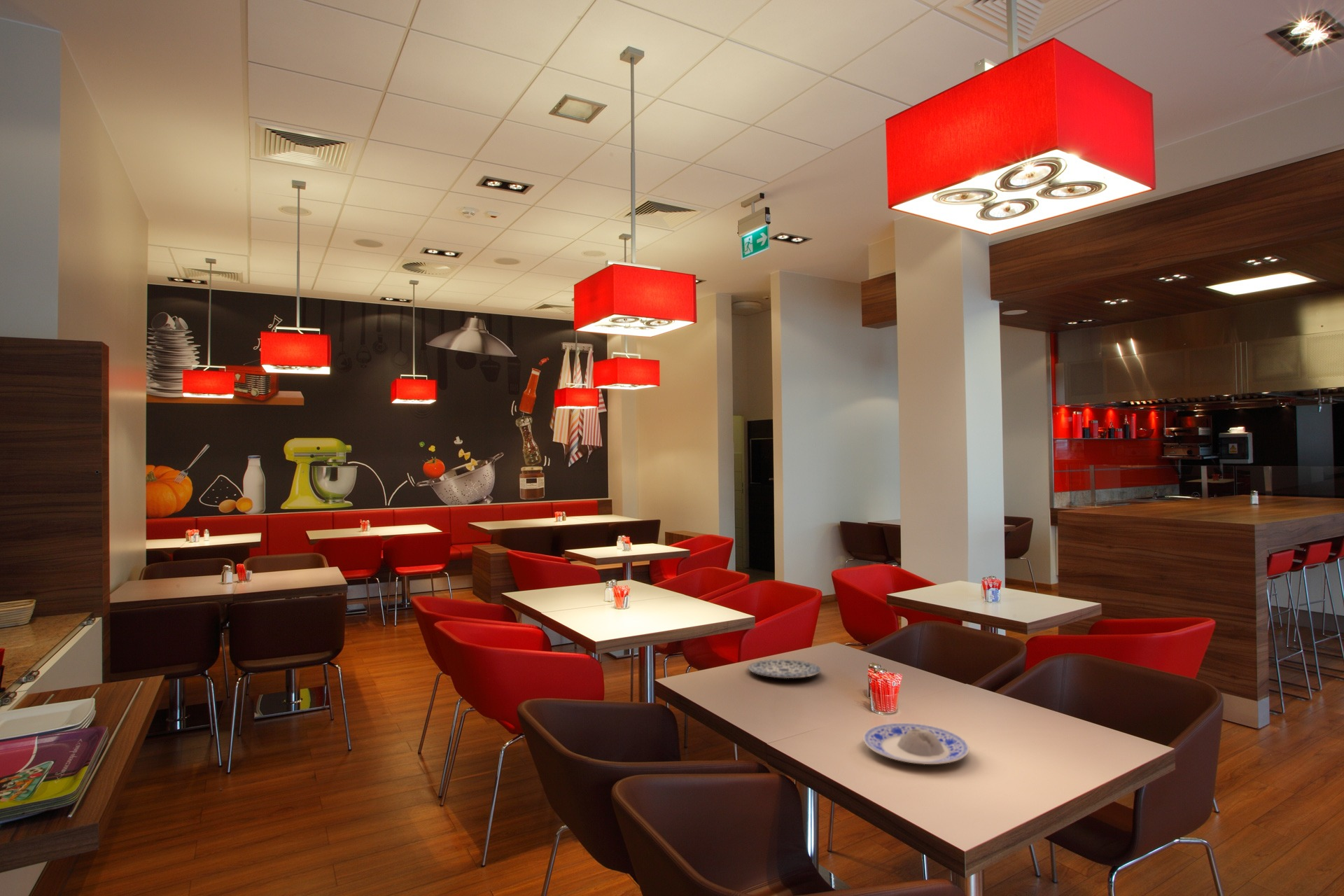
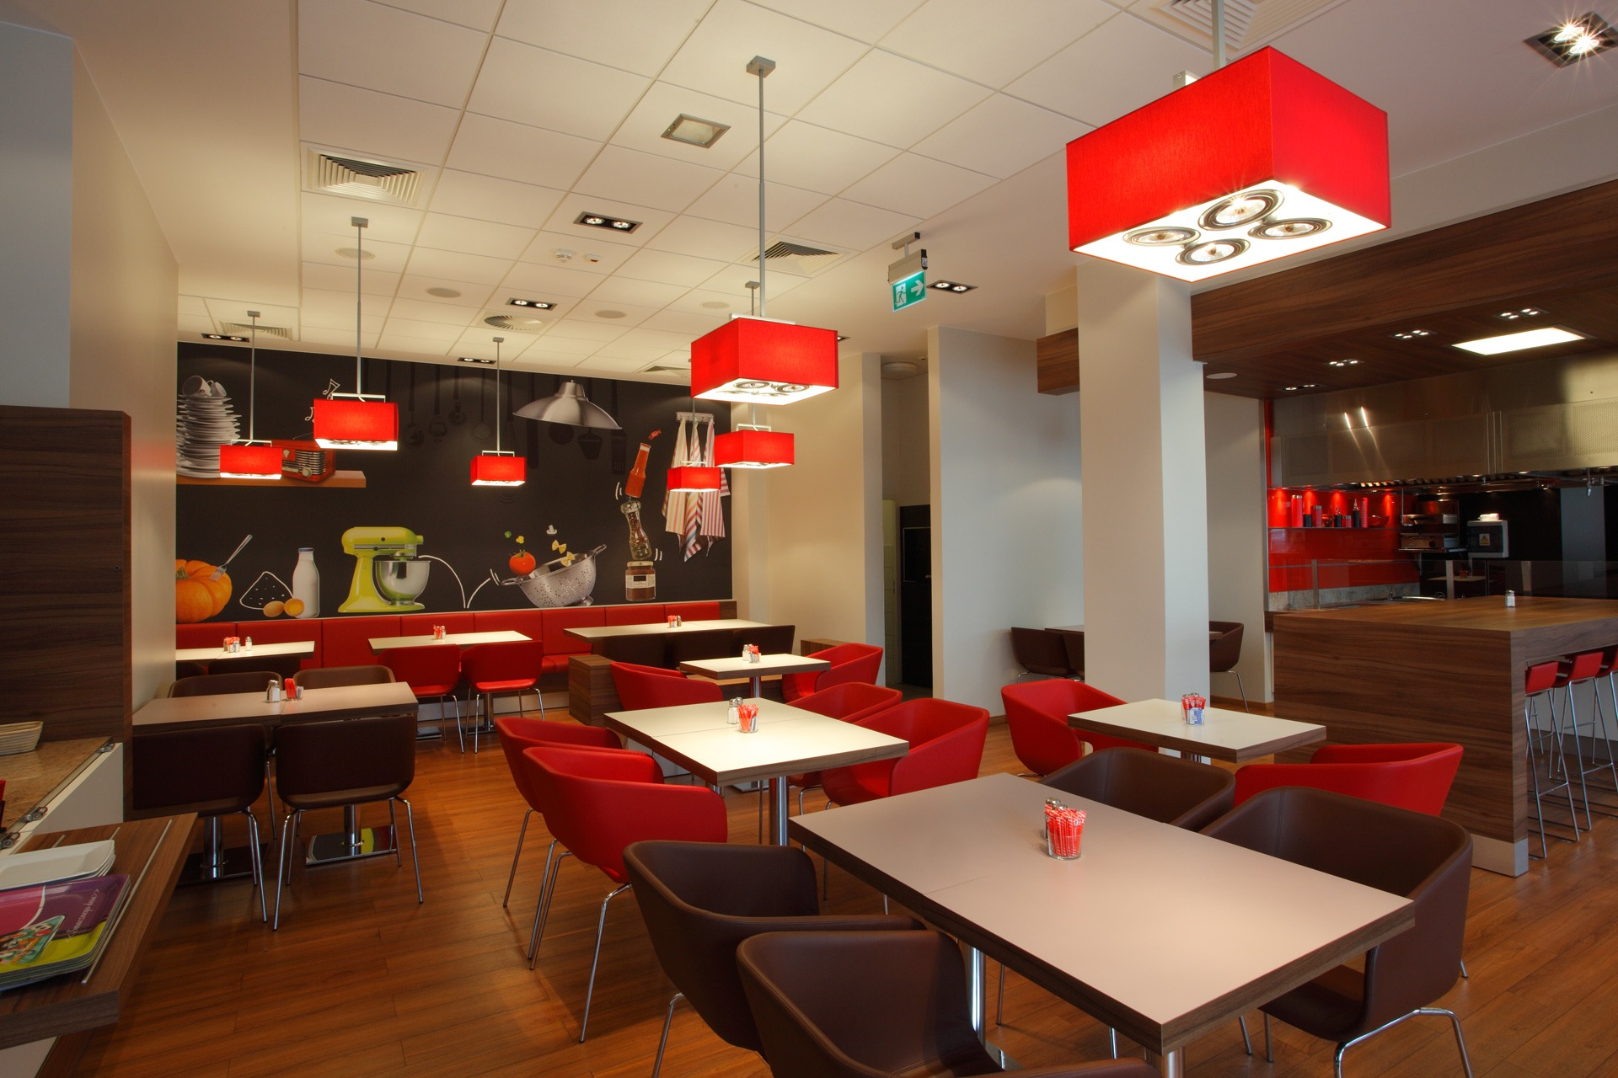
- plate [747,659,822,679]
- plate [862,722,970,765]
